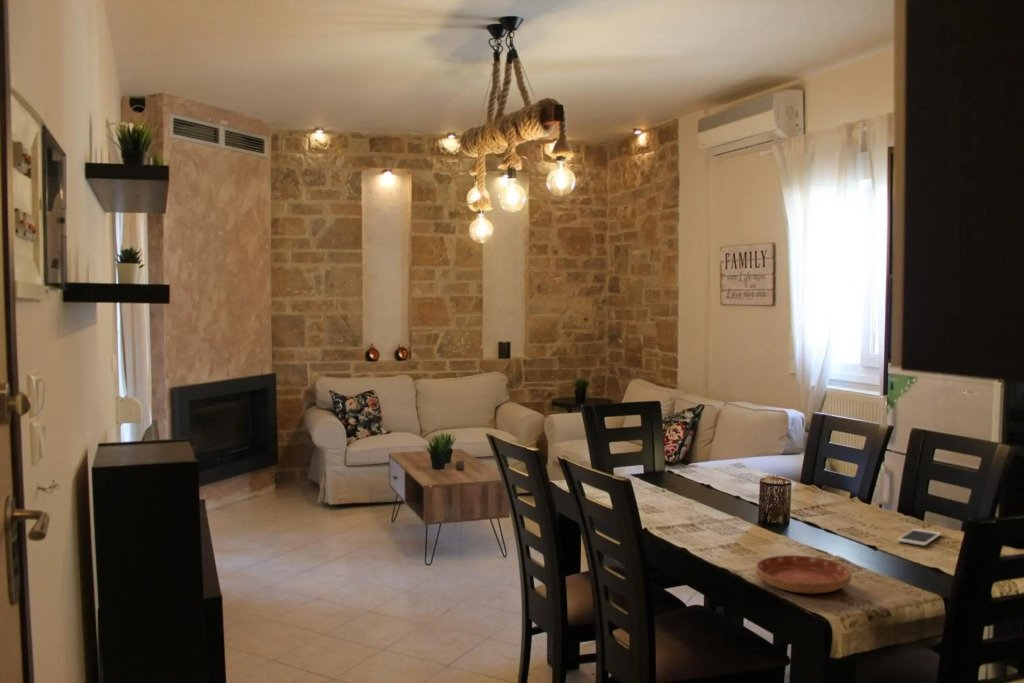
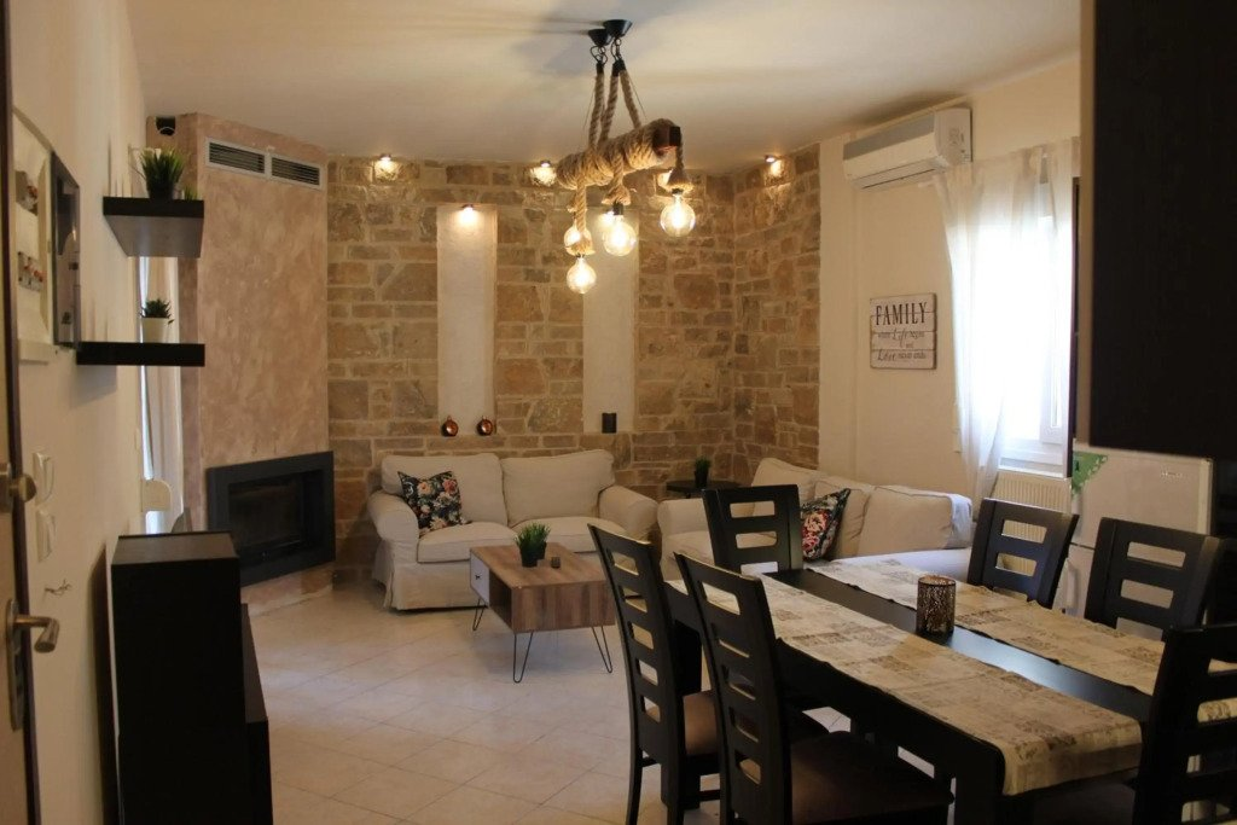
- saucer [755,554,852,595]
- cell phone [896,528,942,547]
